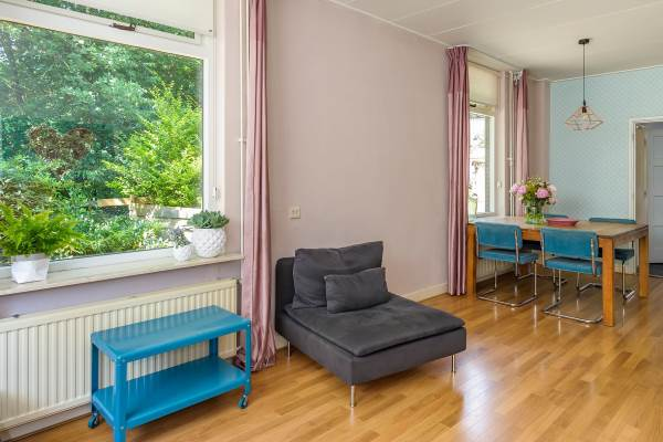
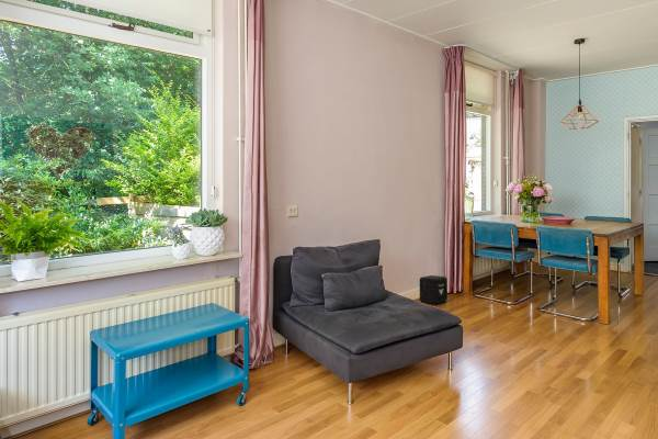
+ air purifier [419,274,449,305]
